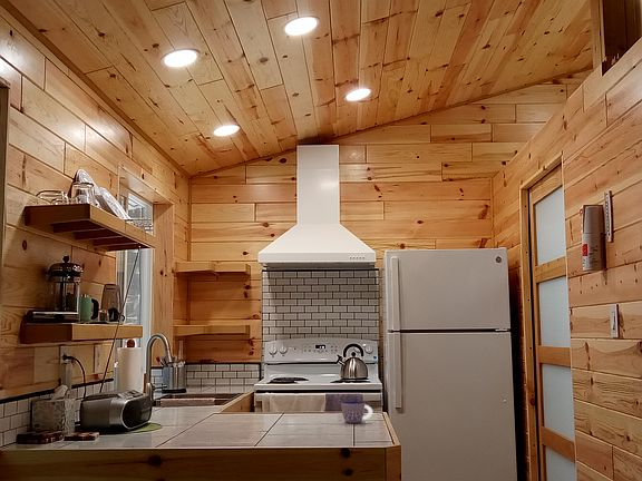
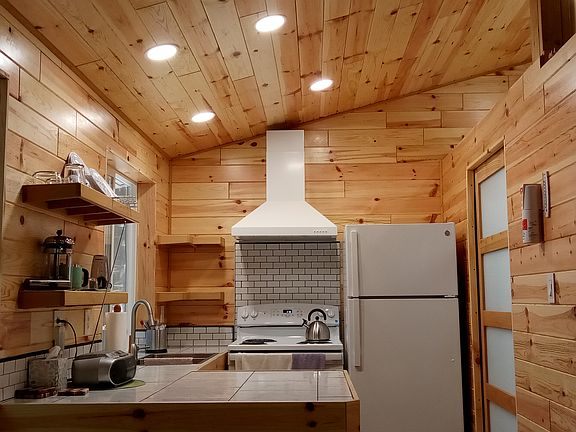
- cup [340,401,373,424]
